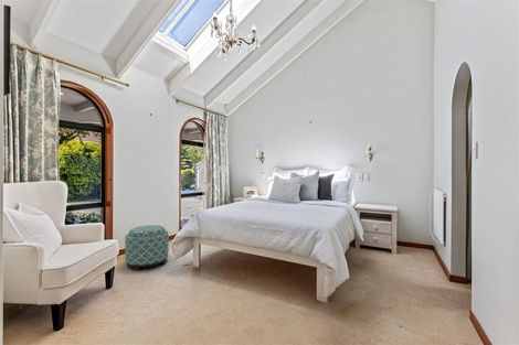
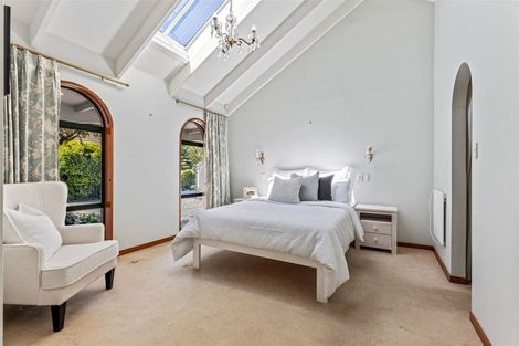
- ottoman [124,224,170,271]
